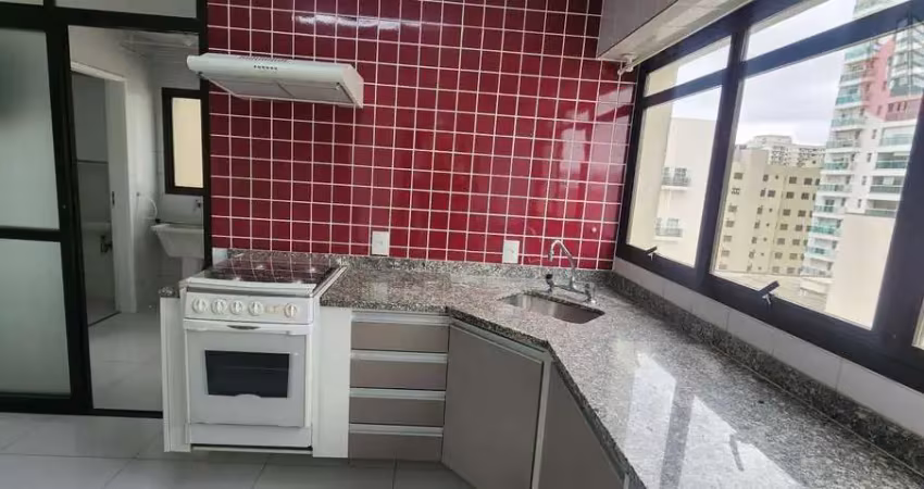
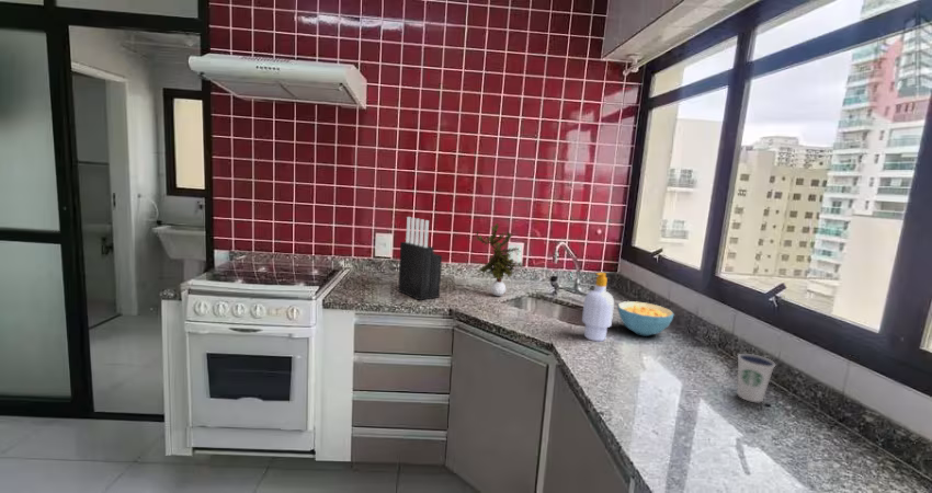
+ potted plant [473,222,525,297]
+ soap bottle [581,272,615,342]
+ knife block [397,216,443,301]
+ cereal bowl [617,300,675,337]
+ dixie cup [736,353,776,403]
